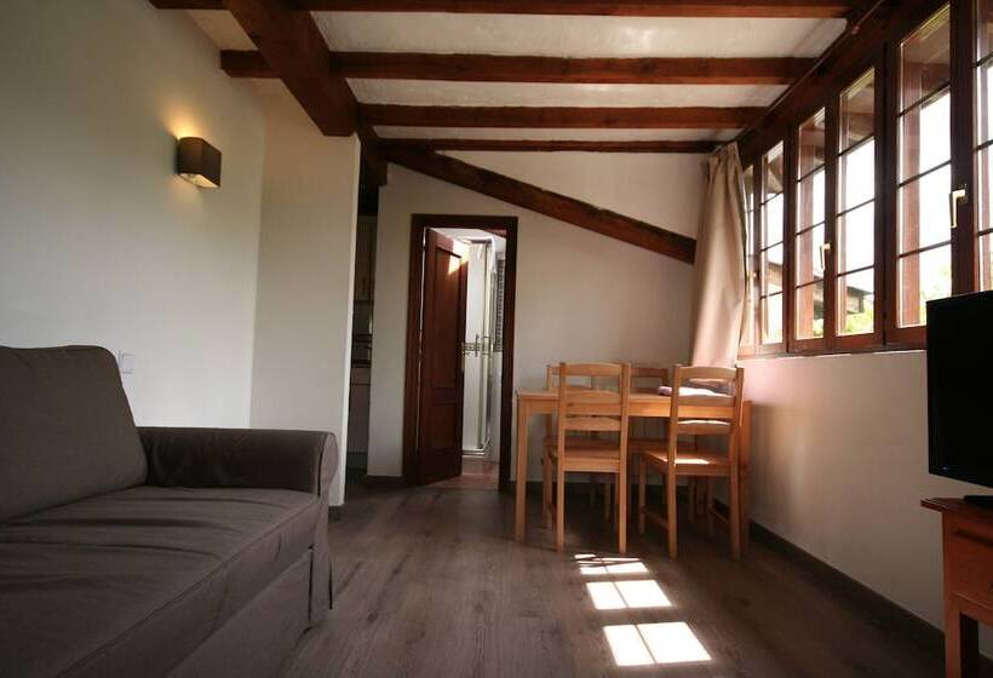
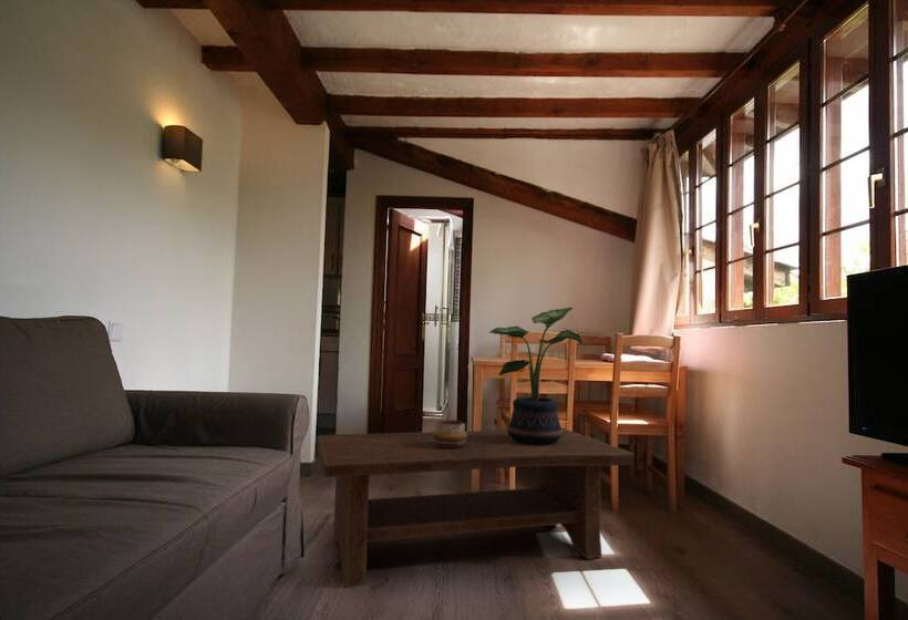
+ coffee table [316,426,636,589]
+ potted plant [488,306,584,445]
+ decorative bowl [433,418,467,447]
